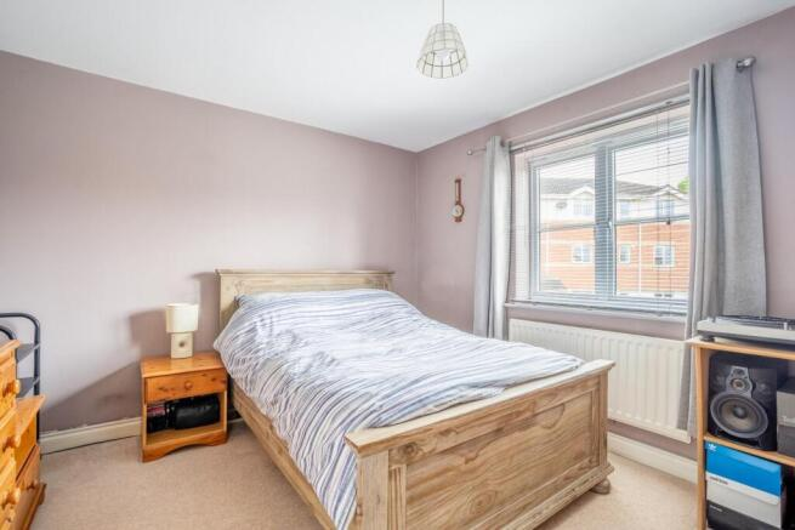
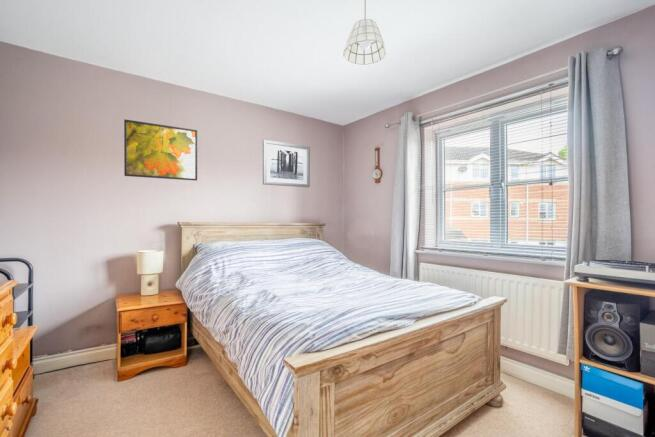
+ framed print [123,118,198,182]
+ wall art [262,139,311,188]
